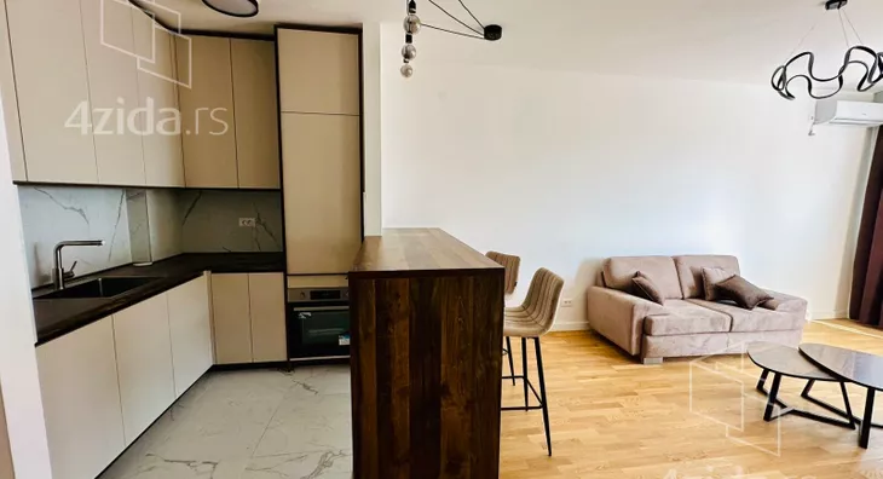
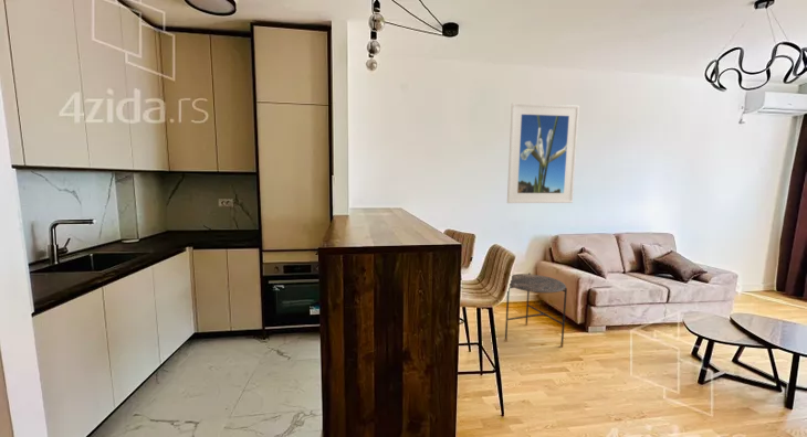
+ side table [504,271,568,348]
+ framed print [506,103,580,204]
